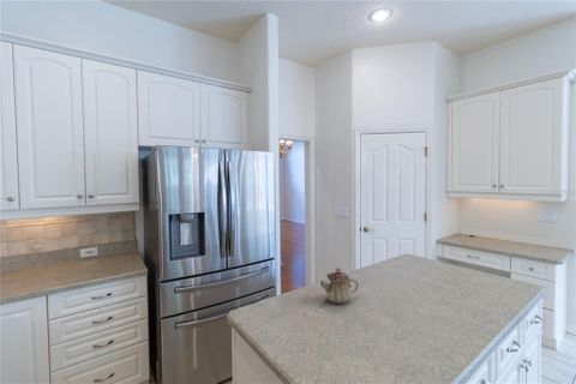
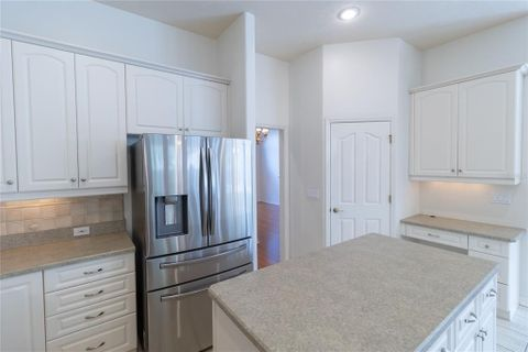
- teapot [319,268,360,305]
